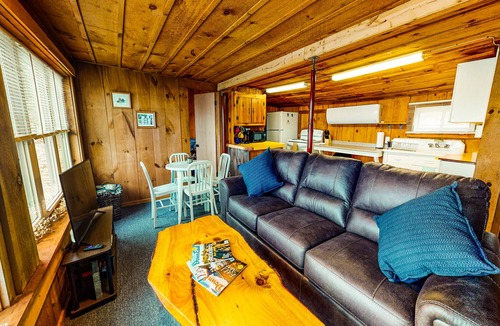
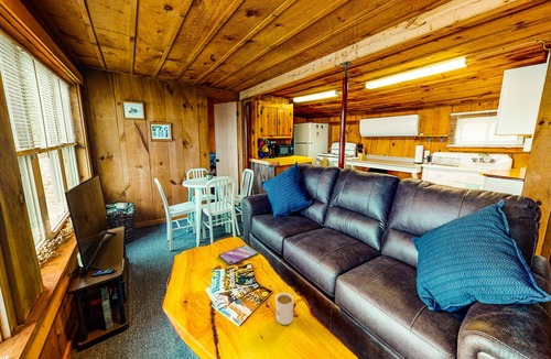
+ mug [274,292,294,326]
+ video game case [217,244,259,266]
